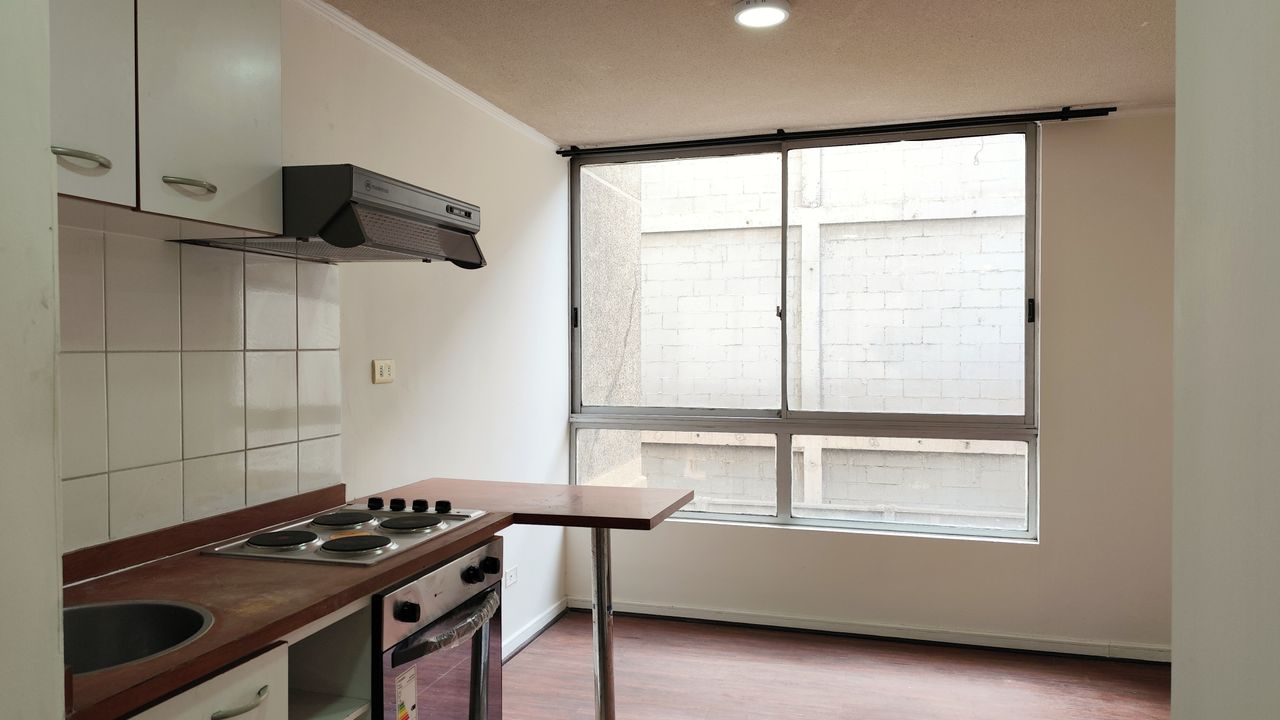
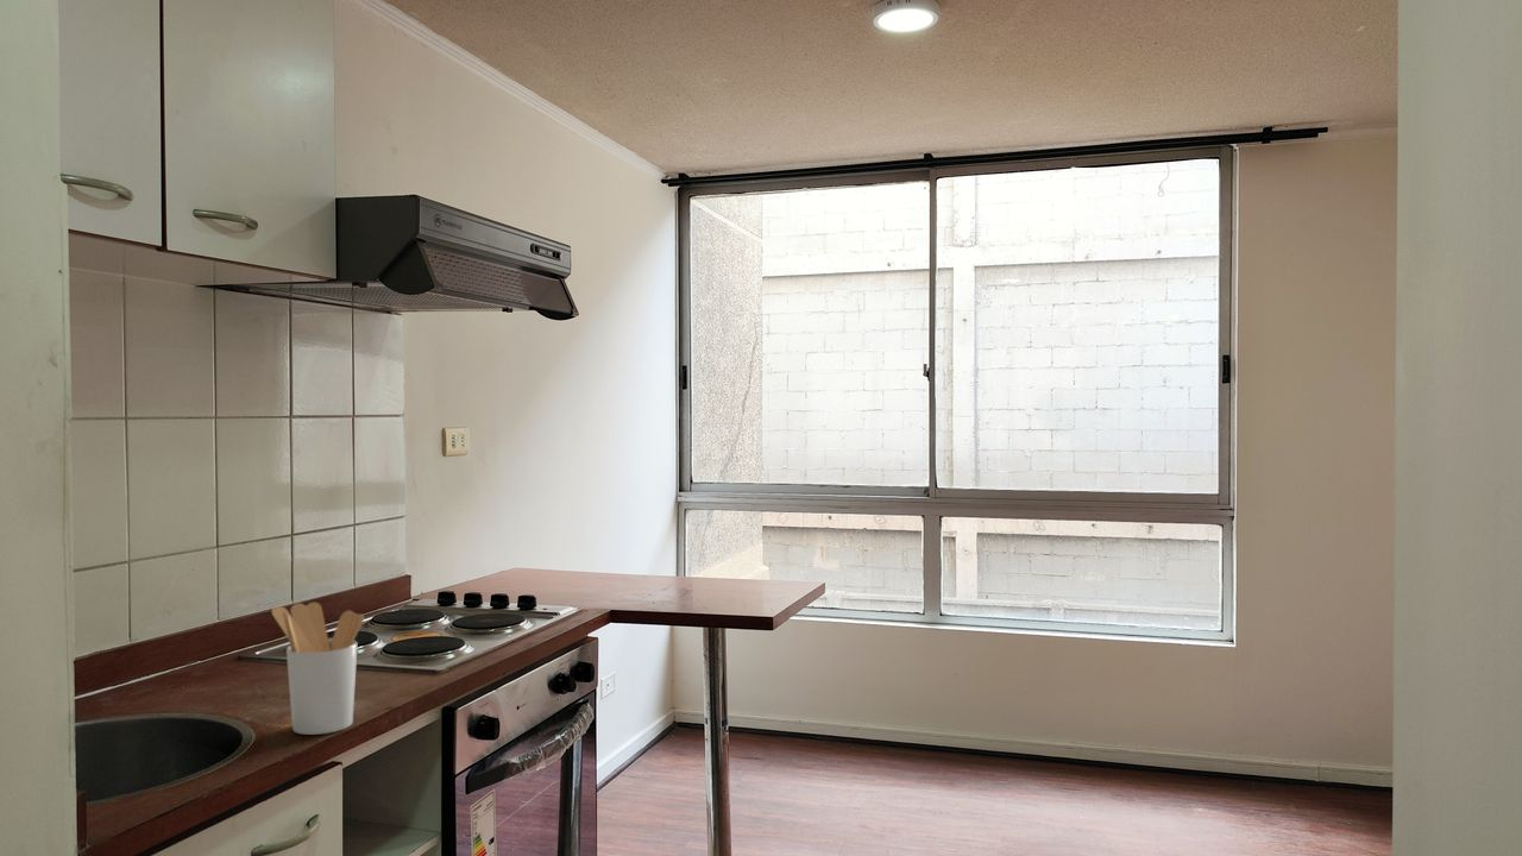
+ utensil holder [270,602,365,736]
